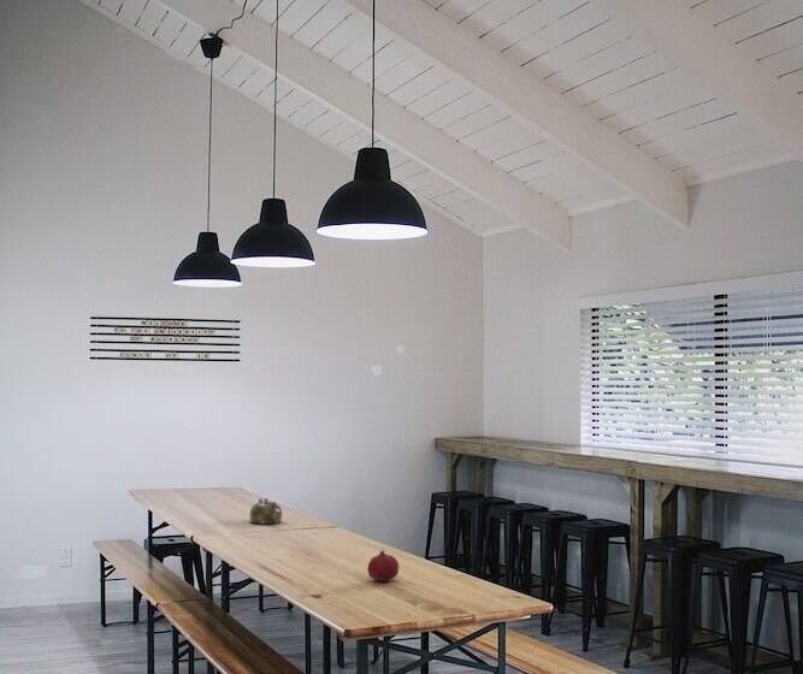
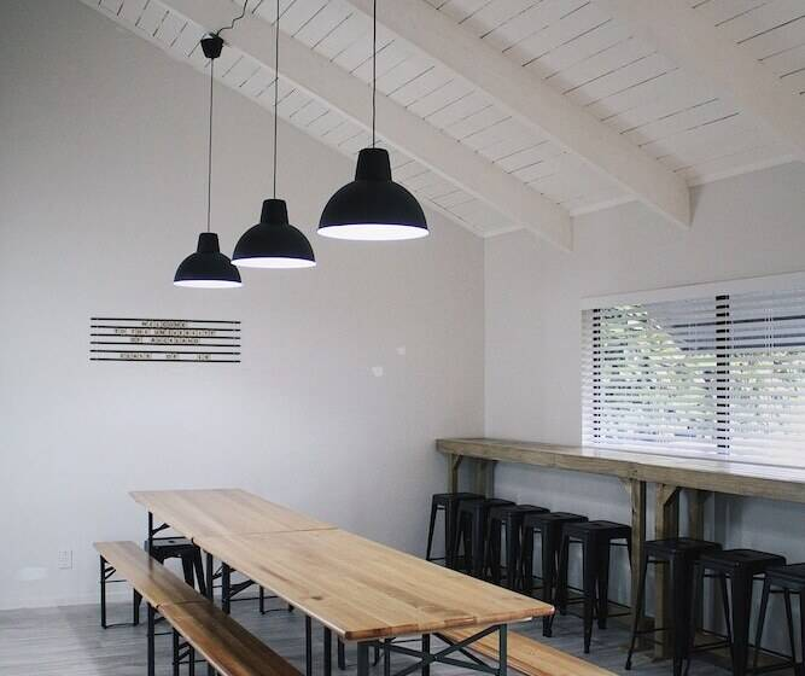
- fruit [366,549,400,583]
- teapot [248,497,283,526]
